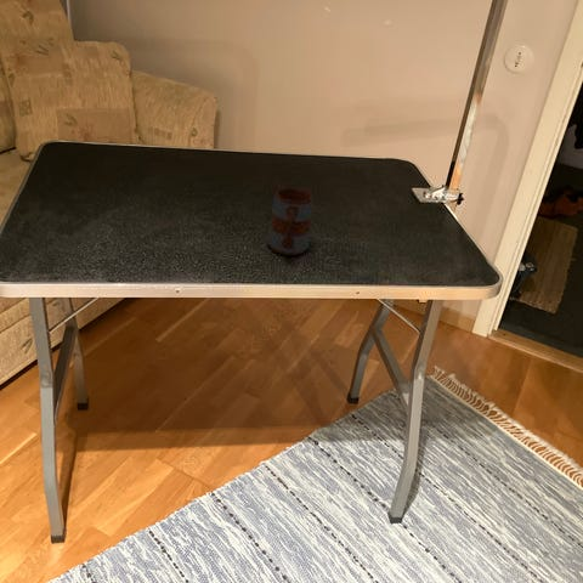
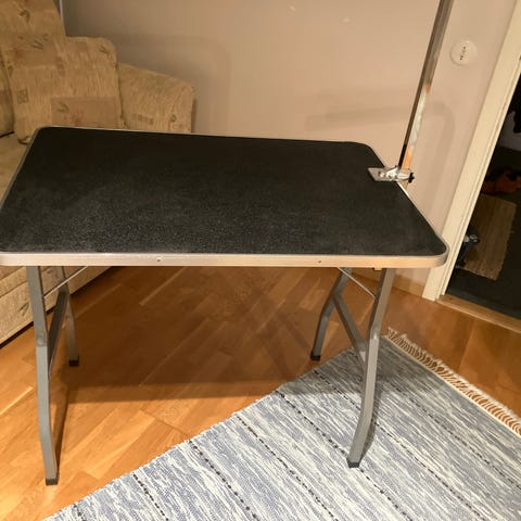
- mug [267,187,315,256]
